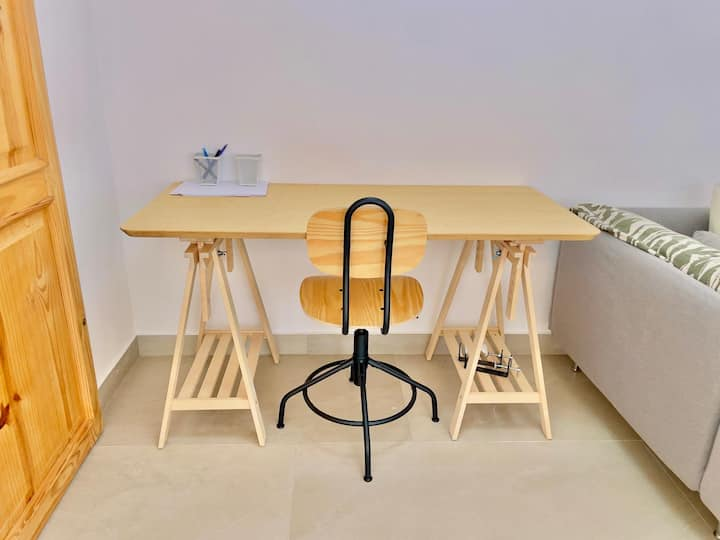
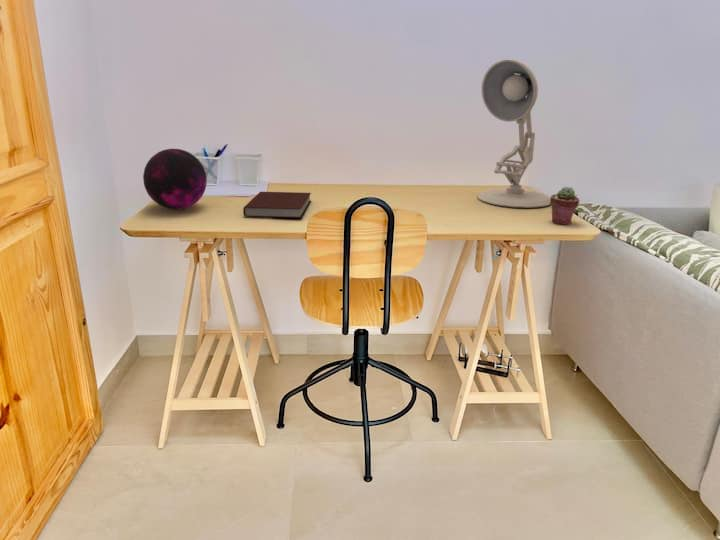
+ desk lamp [476,59,551,209]
+ decorative orb [142,148,208,211]
+ potted succulent [550,186,581,225]
+ notebook [242,191,312,219]
